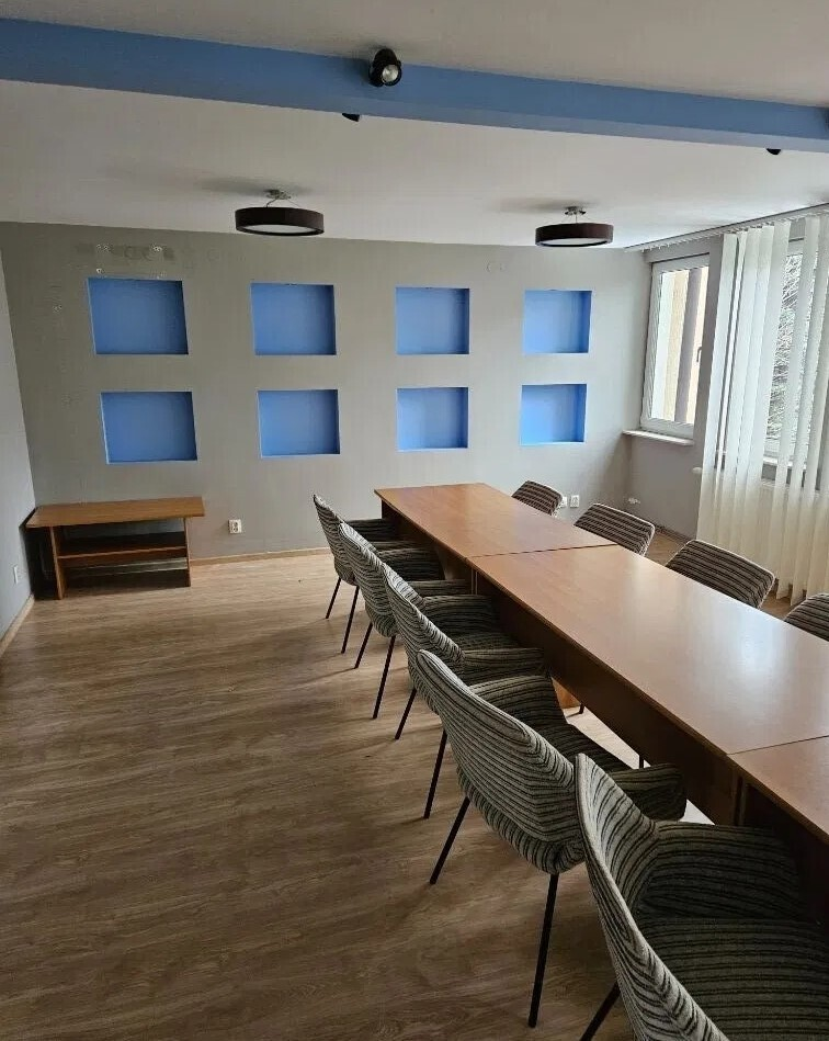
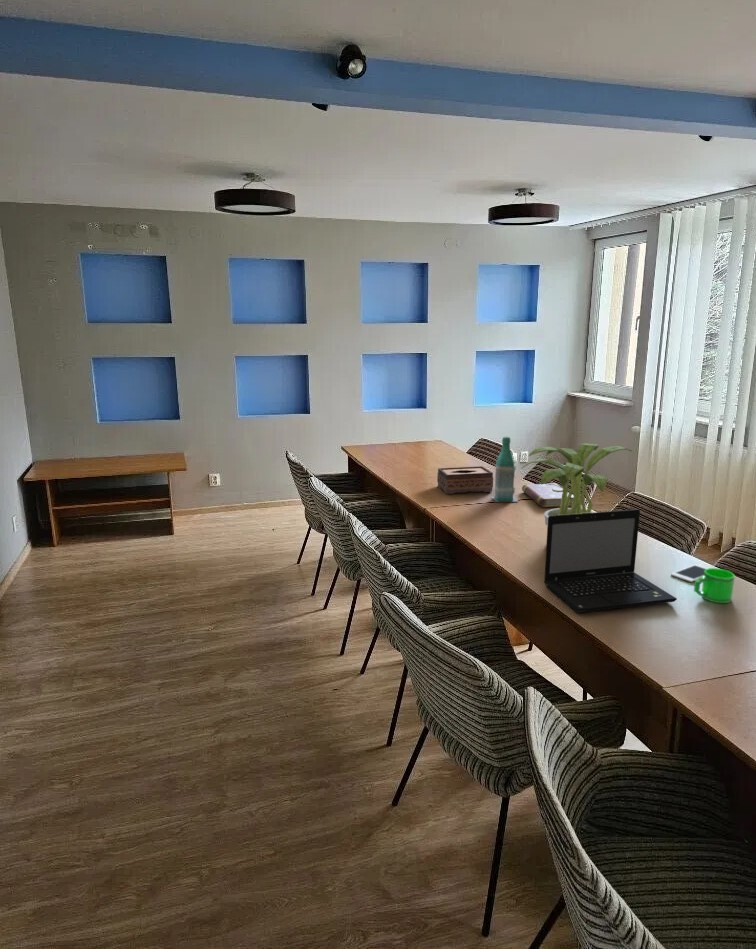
+ laptop [543,508,678,614]
+ bottle [491,436,519,503]
+ mug [693,567,736,604]
+ cell phone [670,564,710,583]
+ tissue box [436,465,494,495]
+ potted plant [520,442,633,528]
+ book [521,482,573,508]
